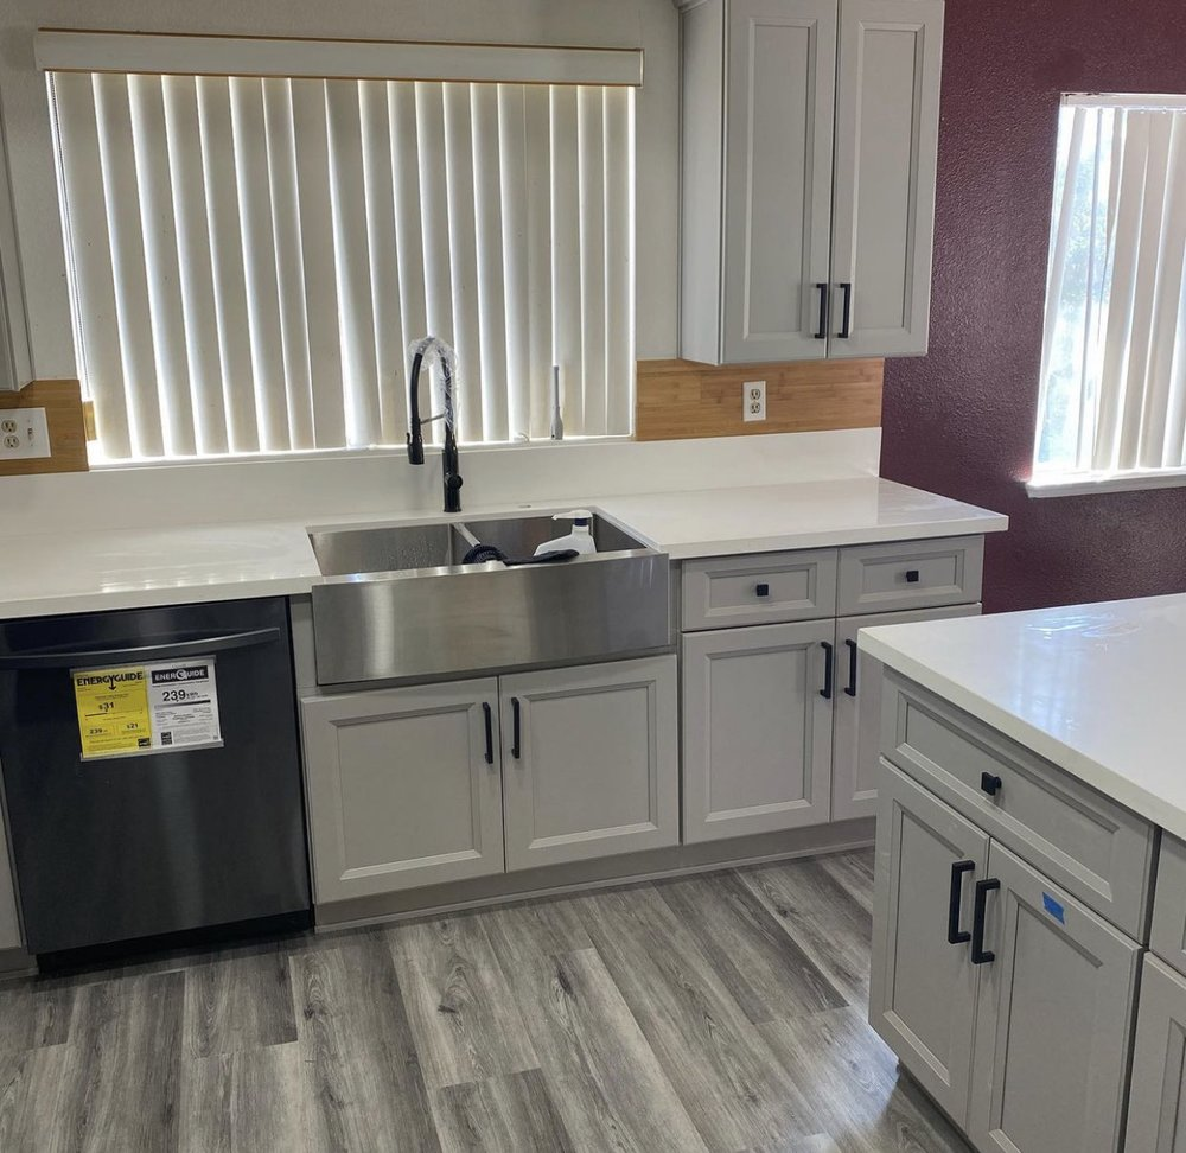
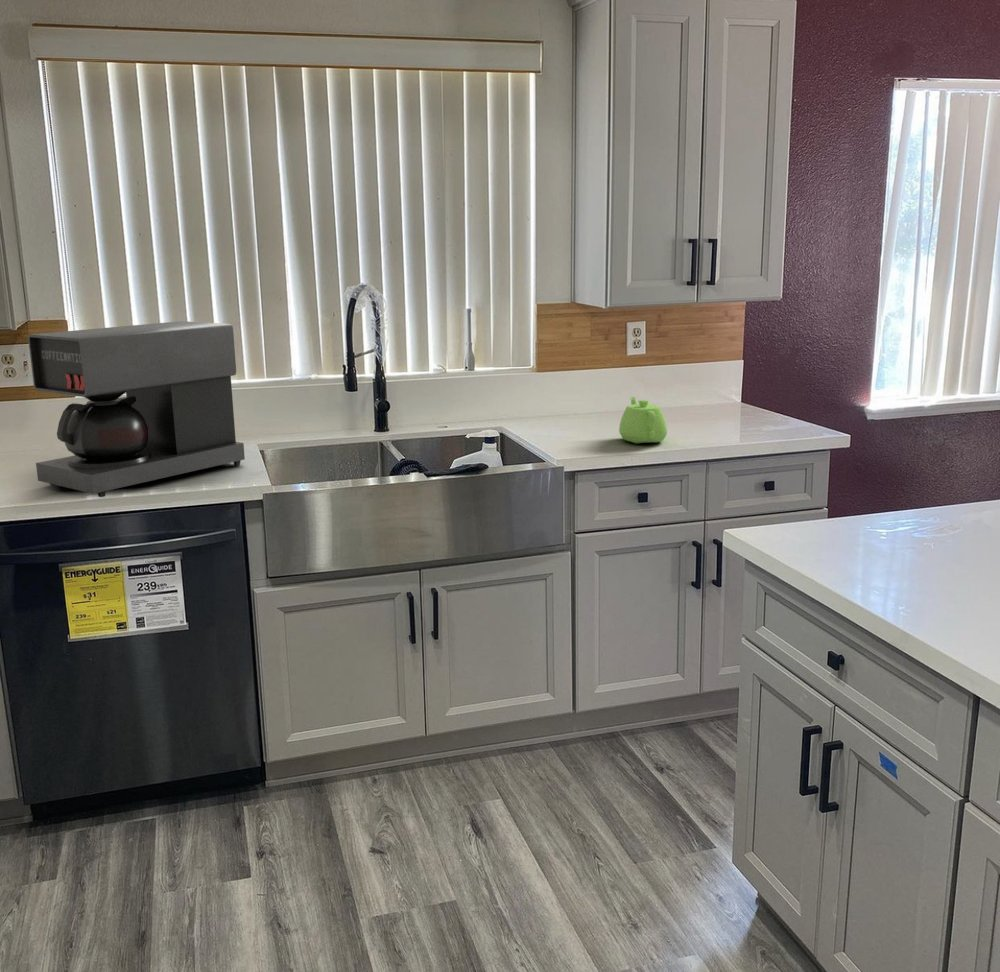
+ coffee maker [27,320,246,498]
+ teapot [618,396,668,445]
